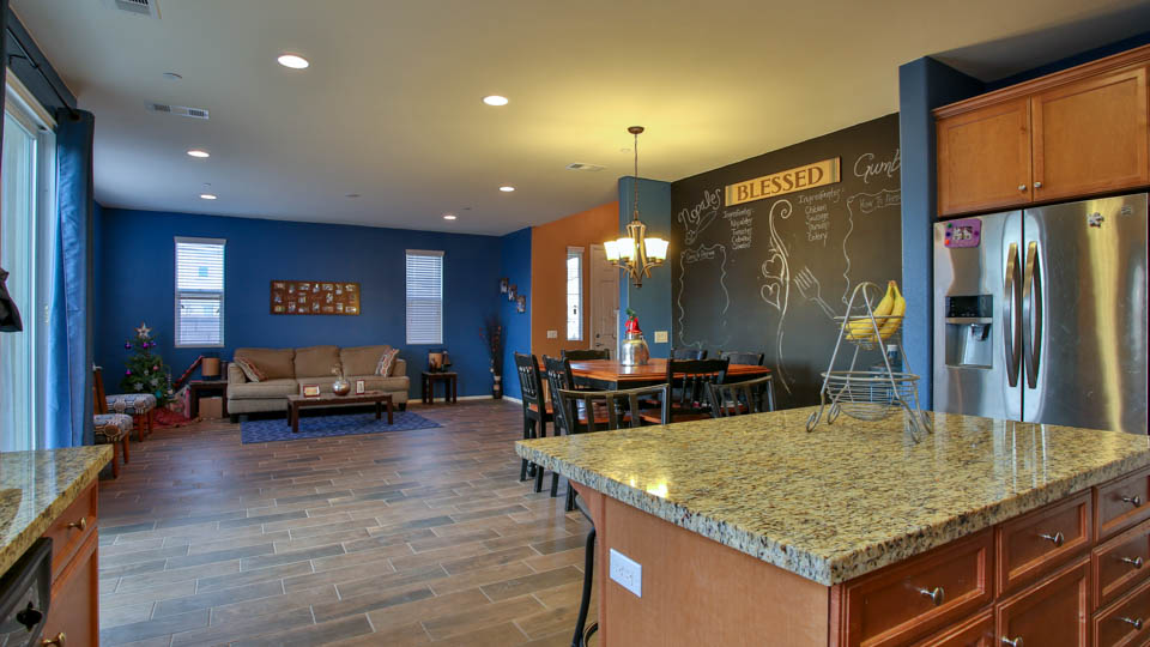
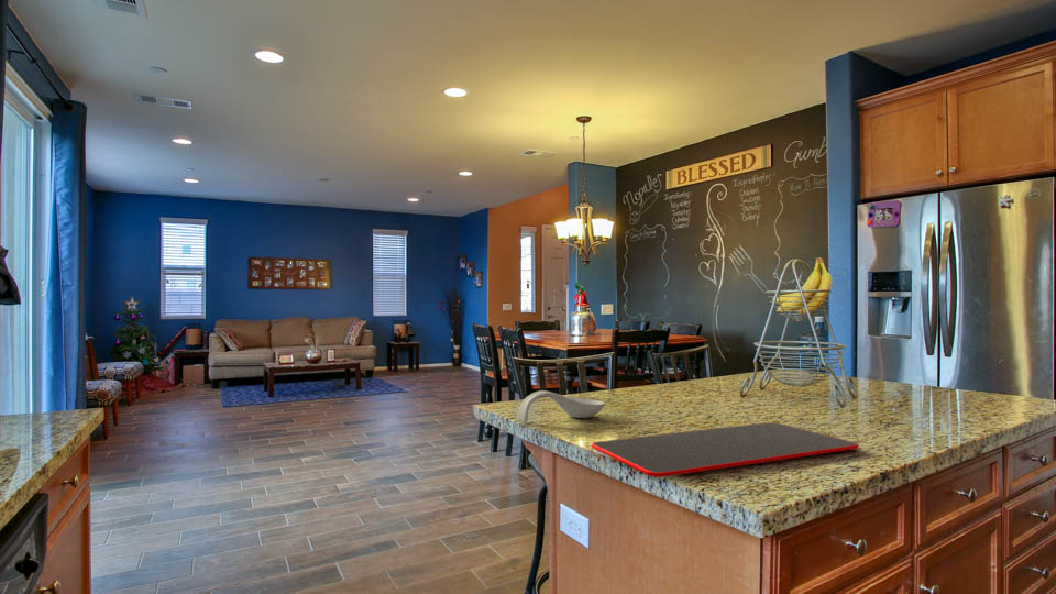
+ spoon rest [516,389,606,424]
+ cutting board [591,421,860,479]
